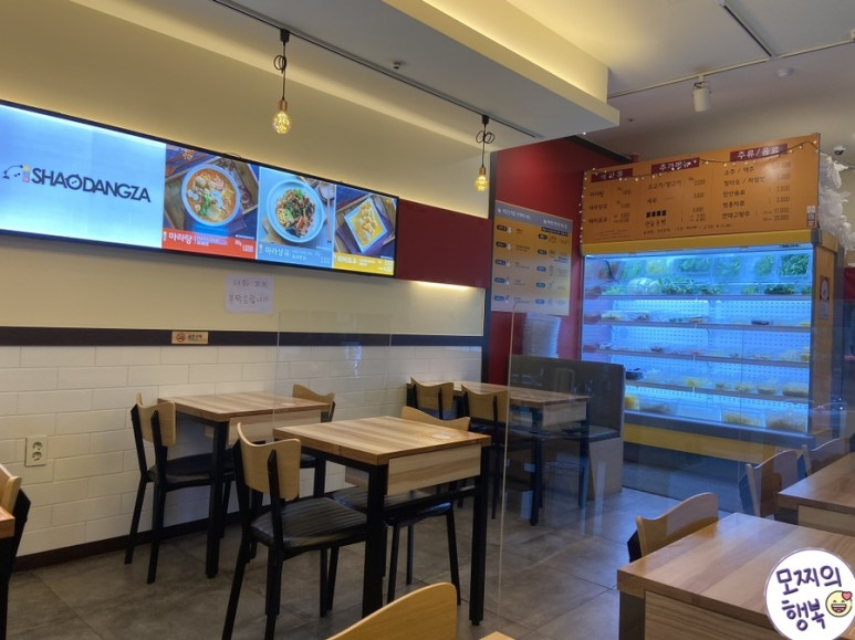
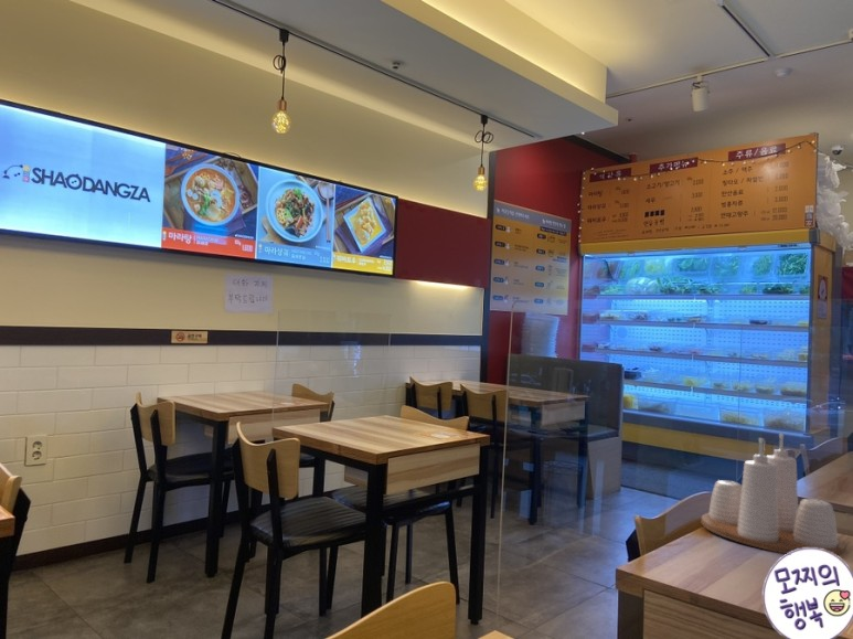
+ condiment set [701,433,846,556]
